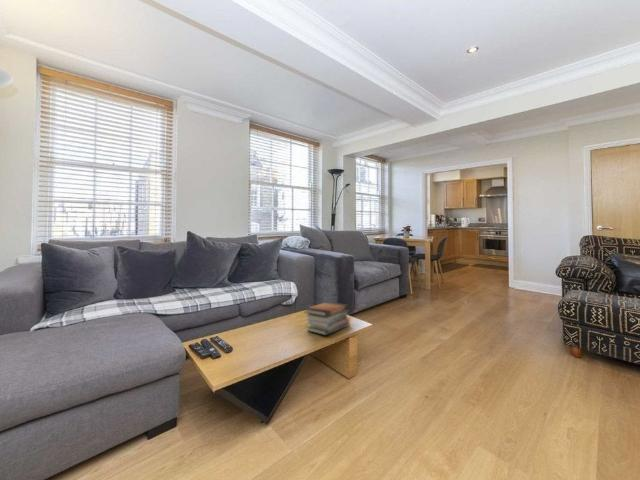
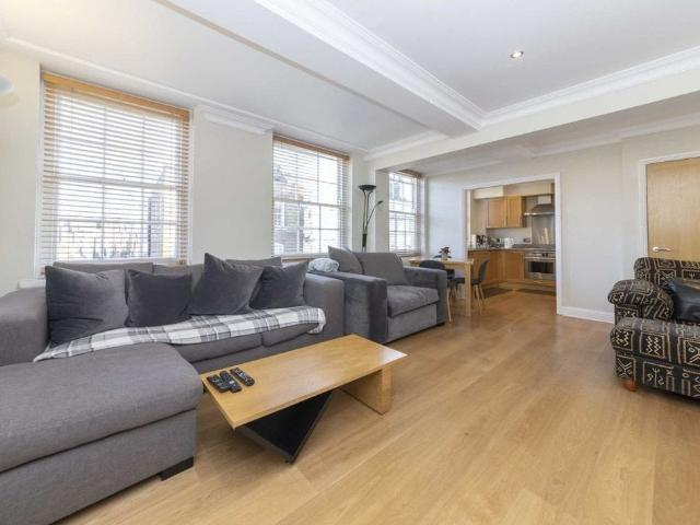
- book stack [303,301,351,336]
